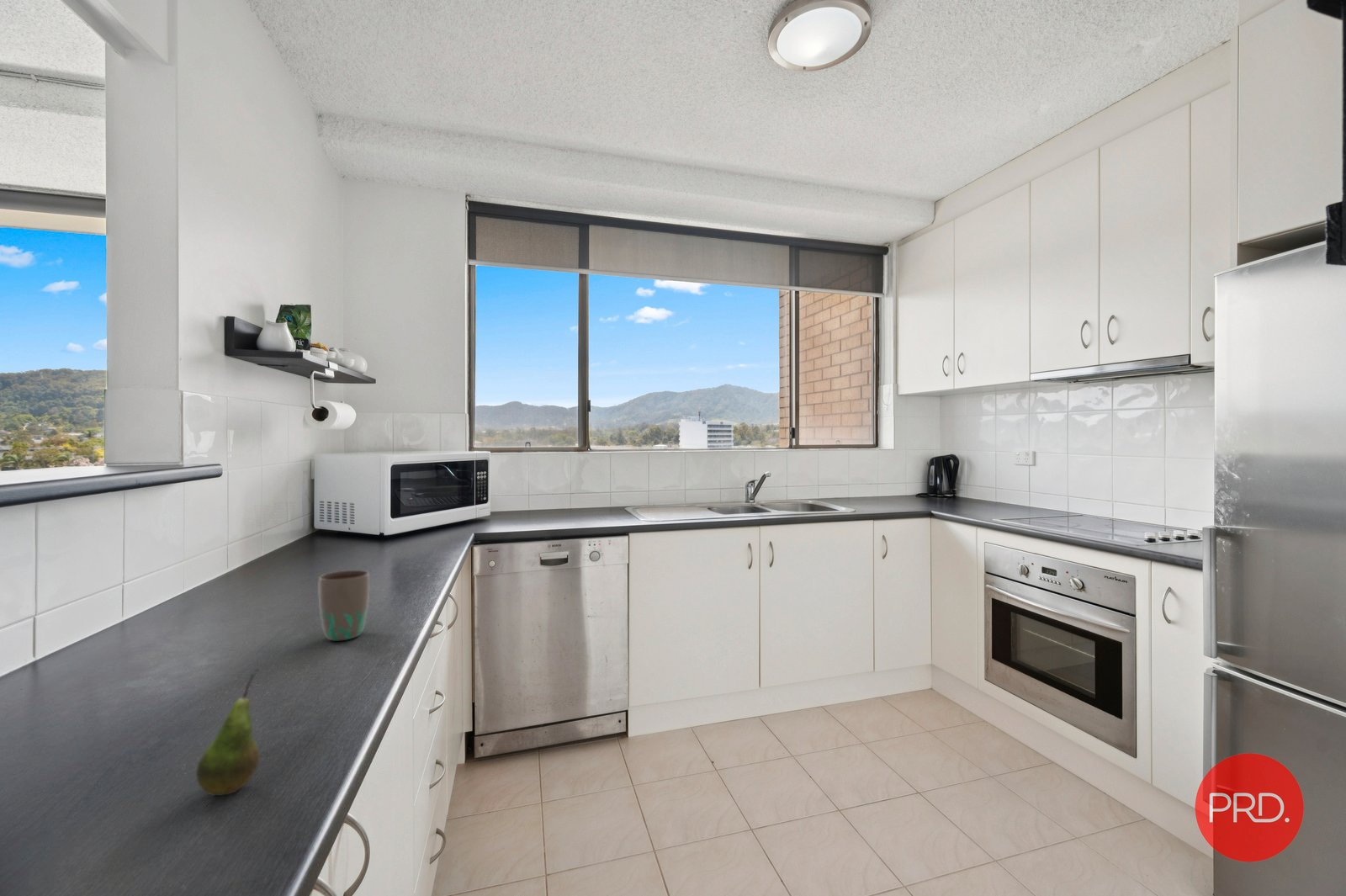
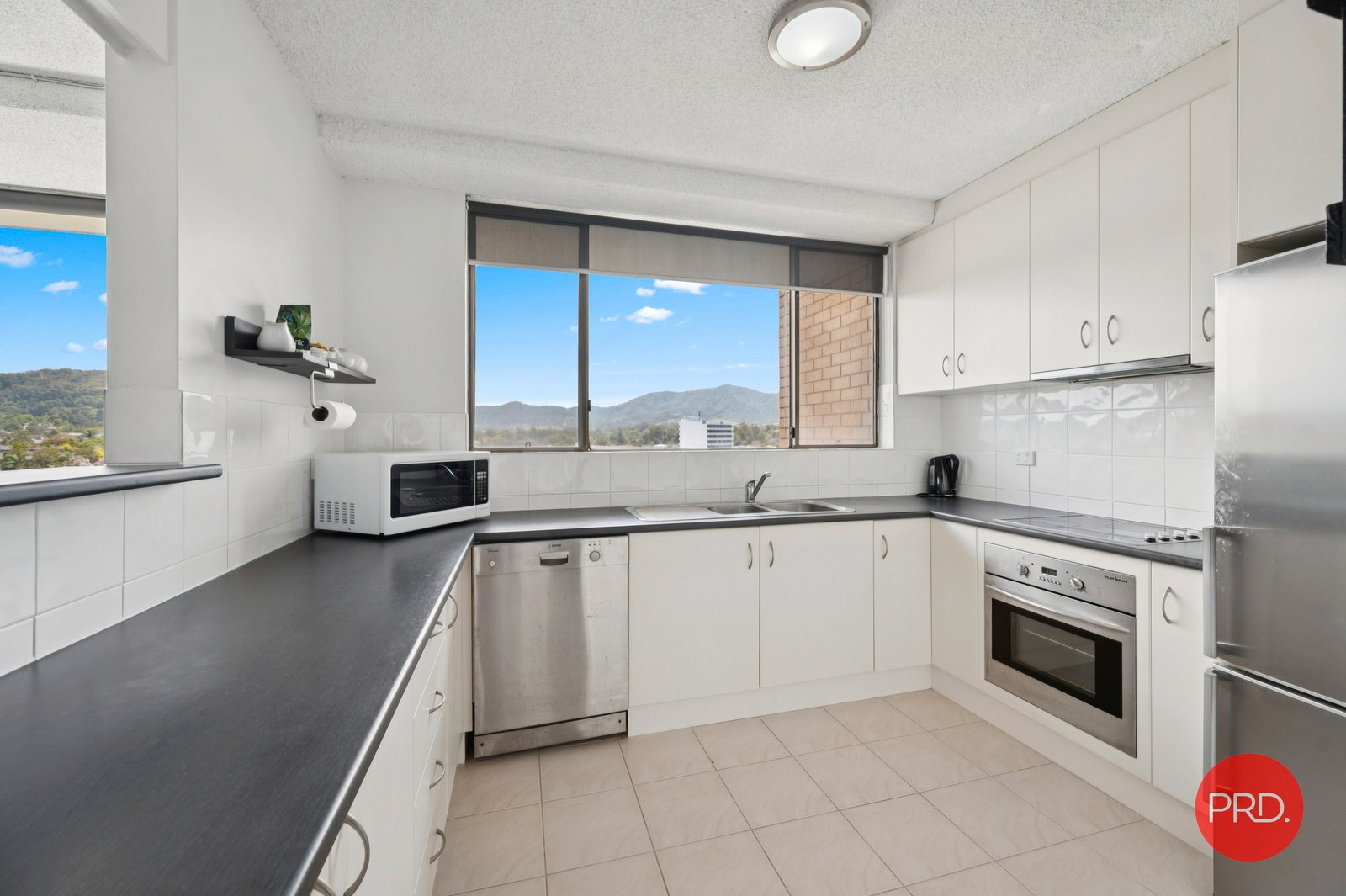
- fruit [195,667,260,797]
- mug [318,570,370,642]
